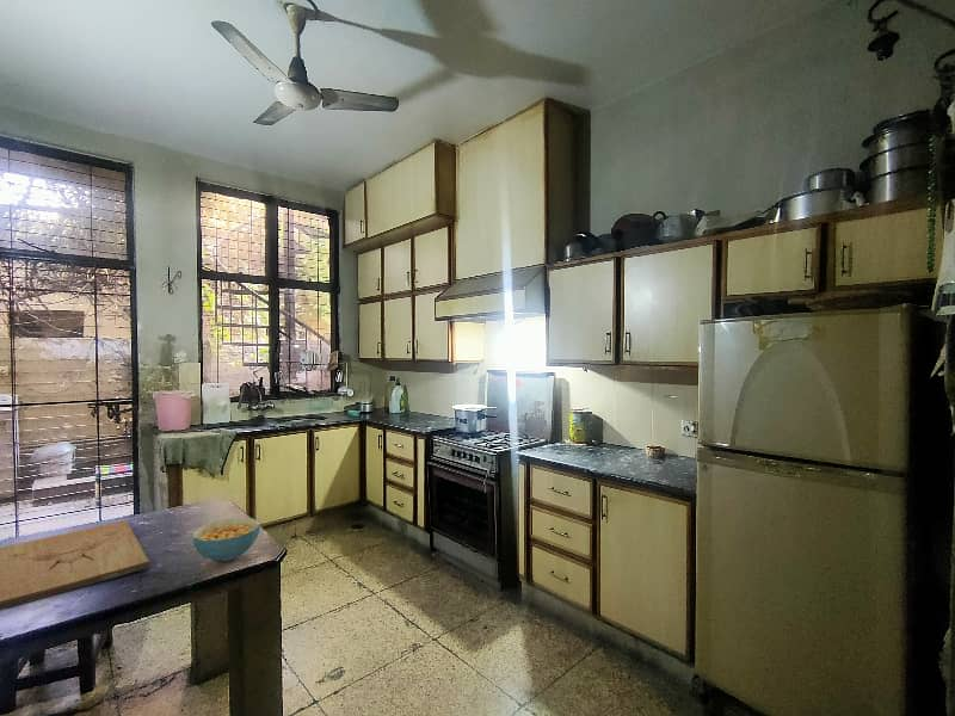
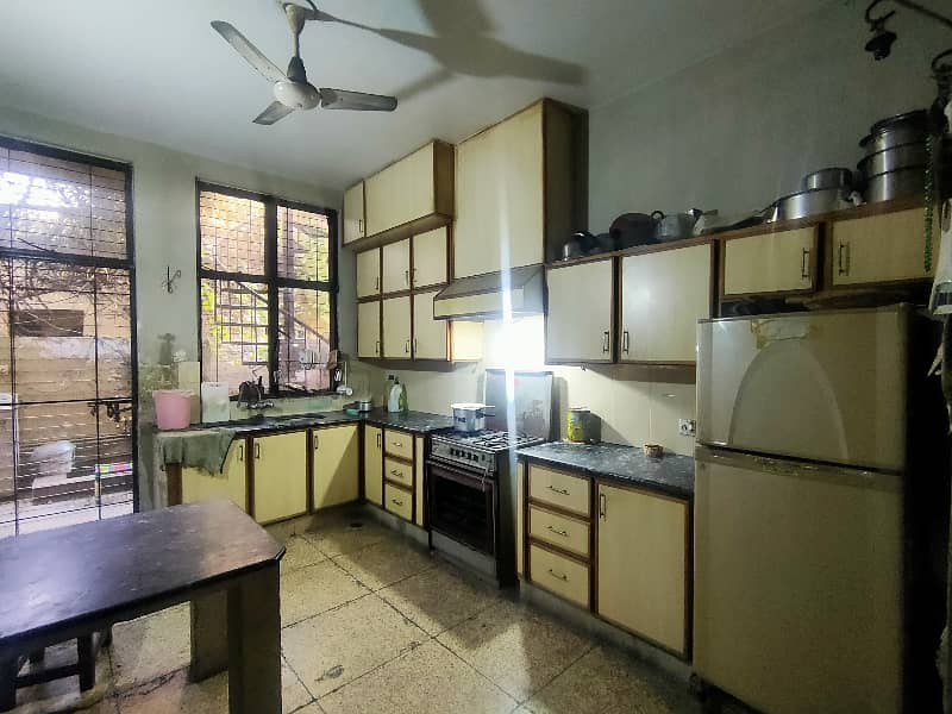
- cutting board [0,519,152,611]
- cereal bowl [191,517,261,563]
